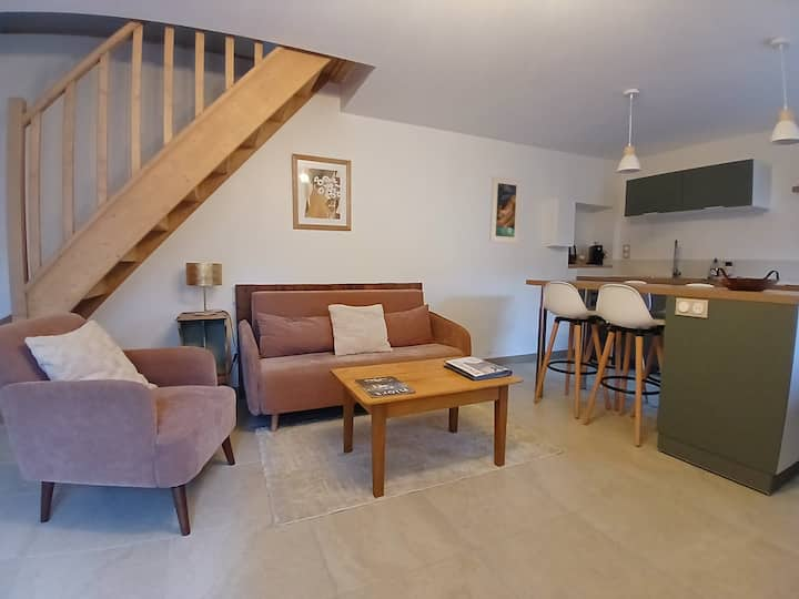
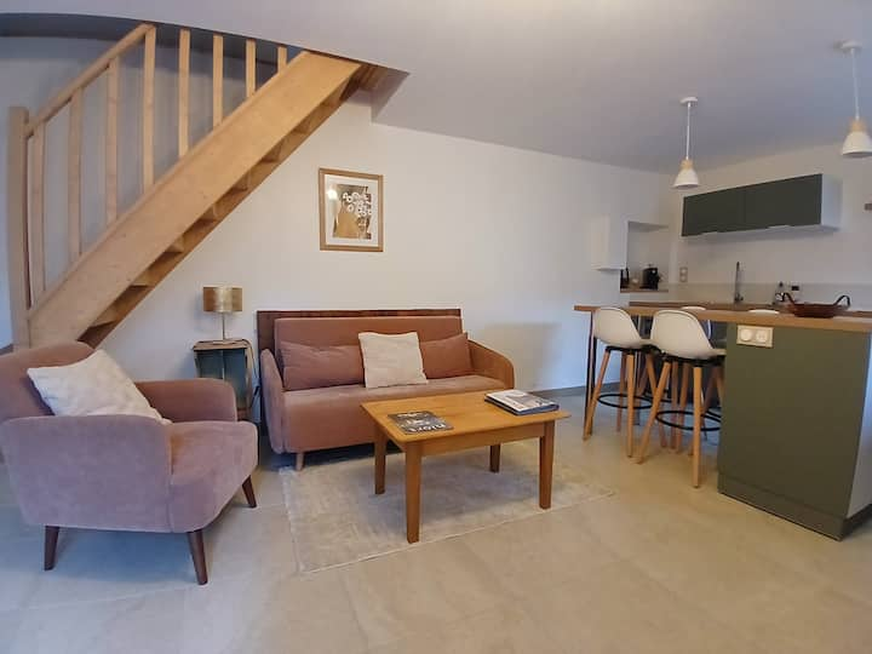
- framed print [488,175,523,244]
